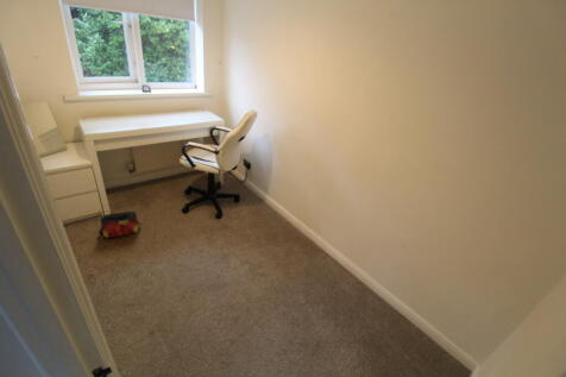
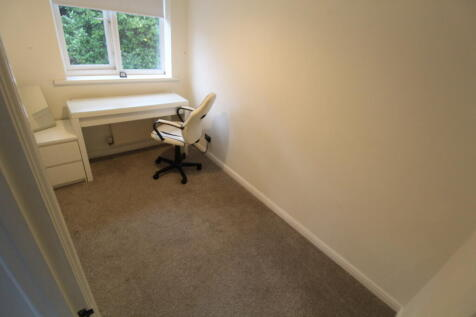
- bag [98,211,142,239]
